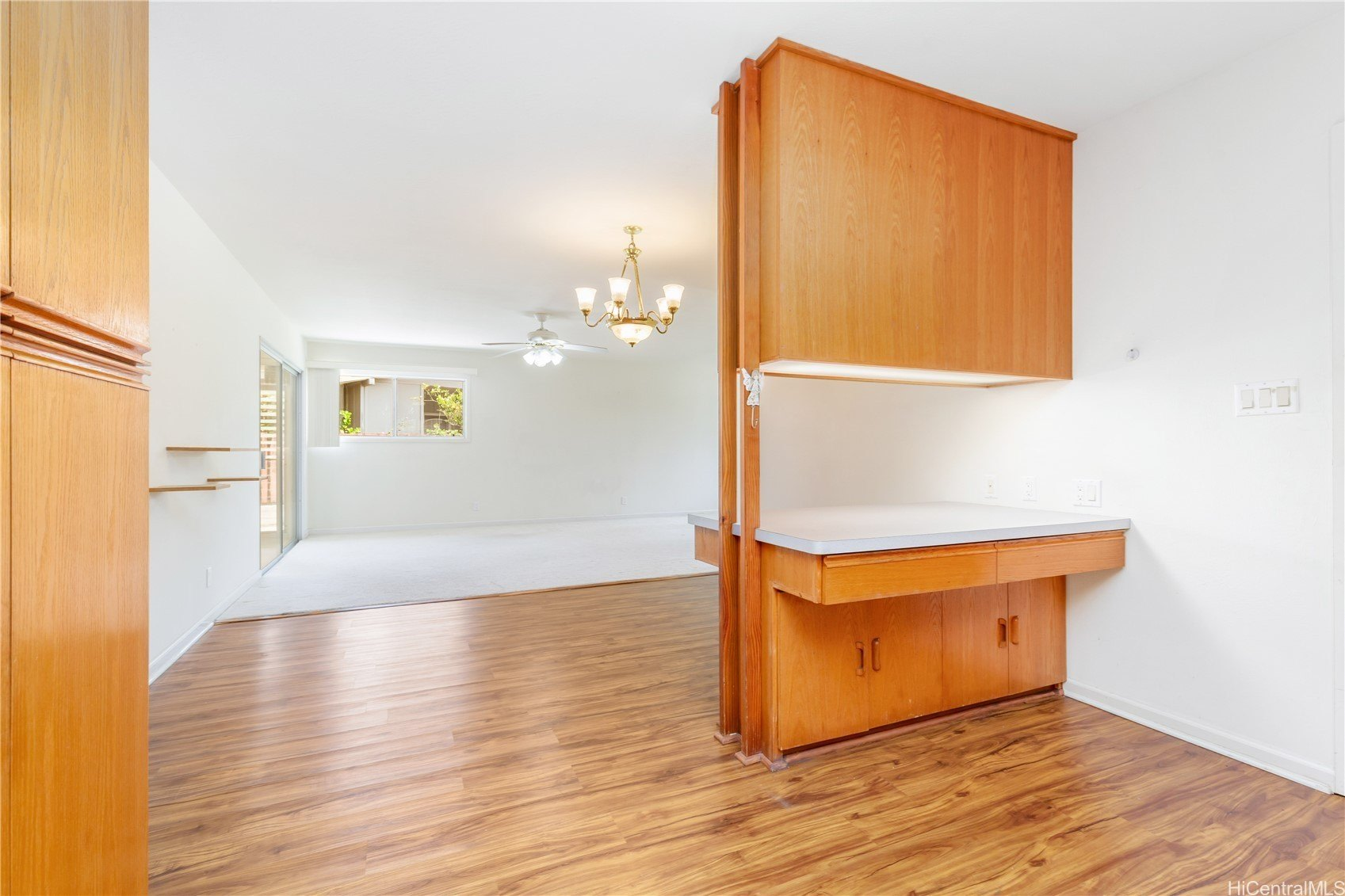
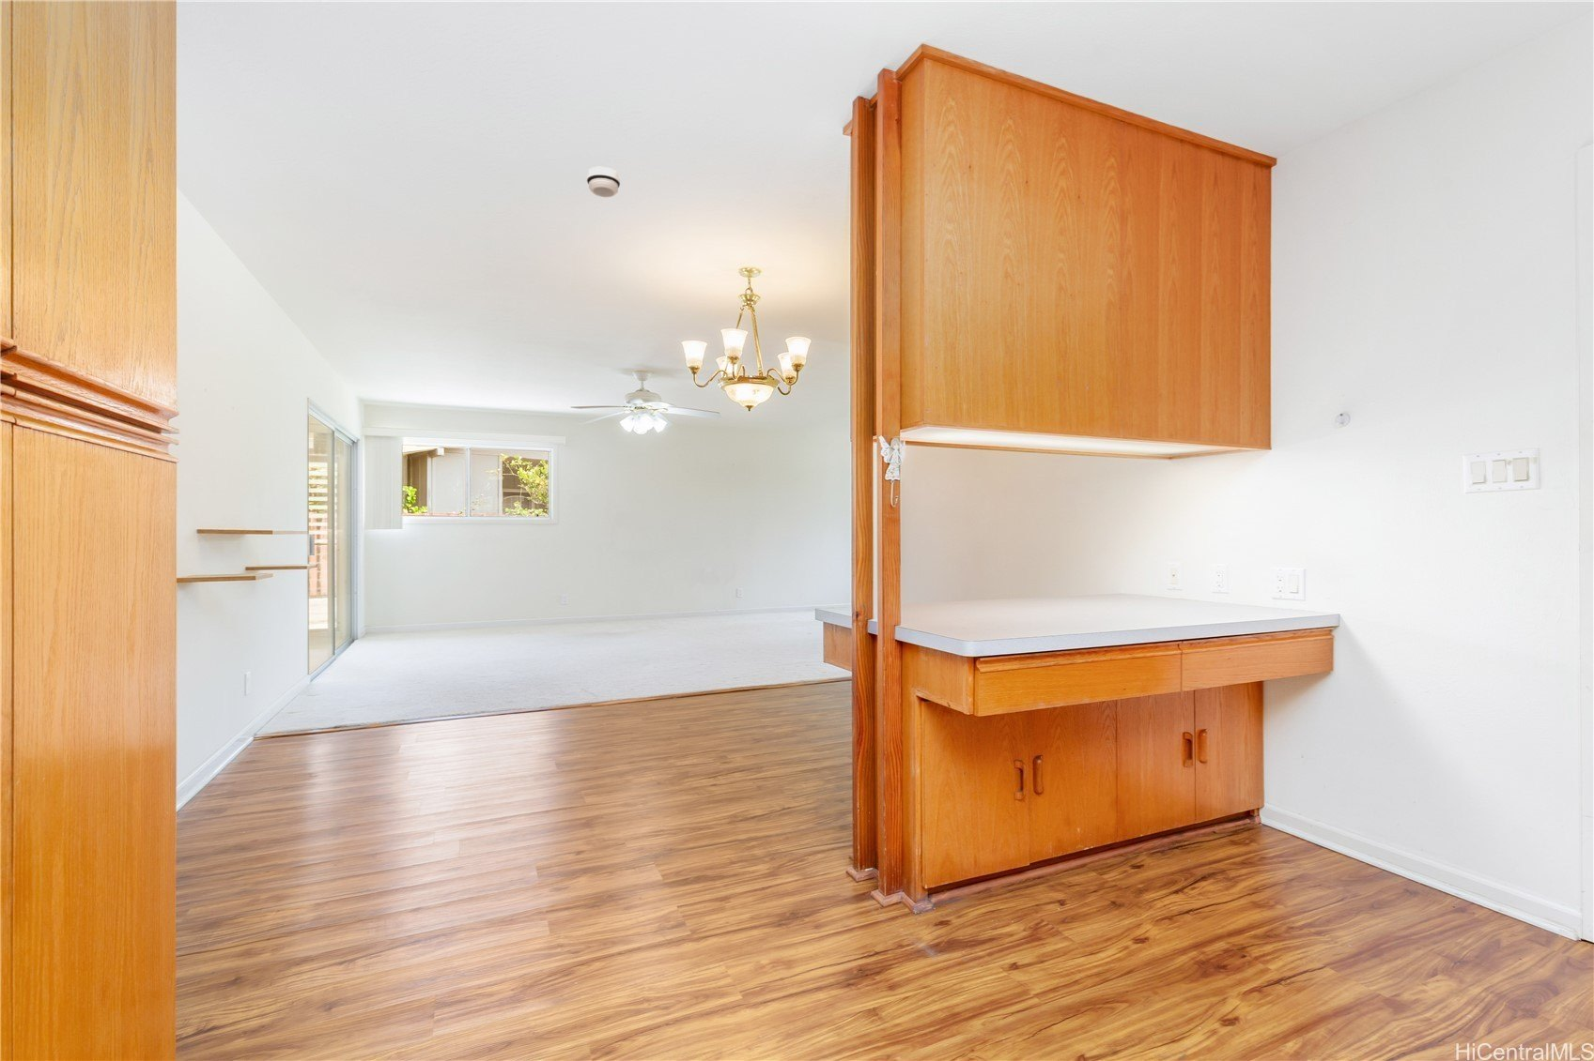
+ smoke detector [587,166,621,198]
